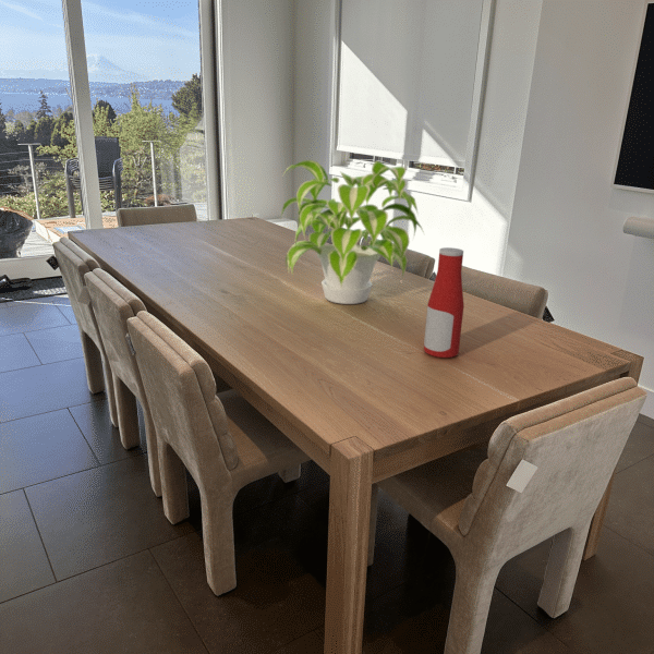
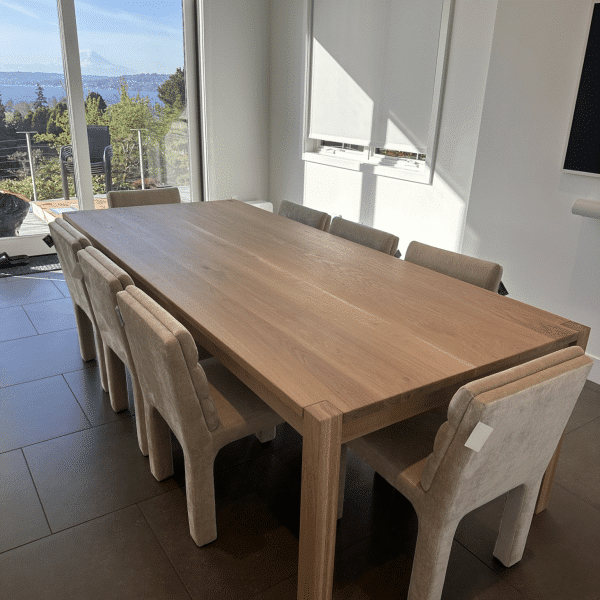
- bottle [423,246,465,359]
- plant [279,159,425,305]
